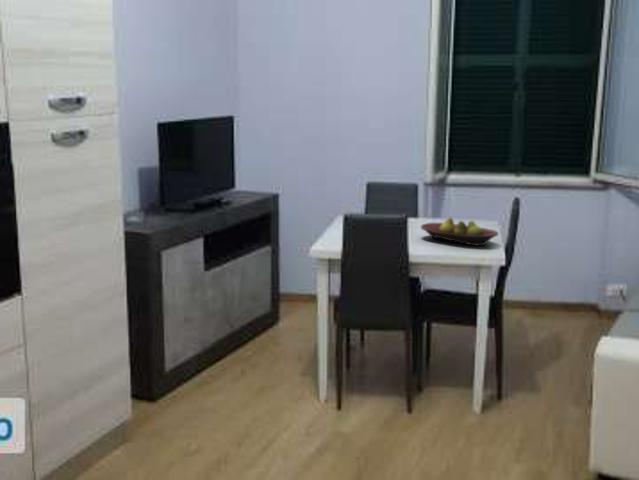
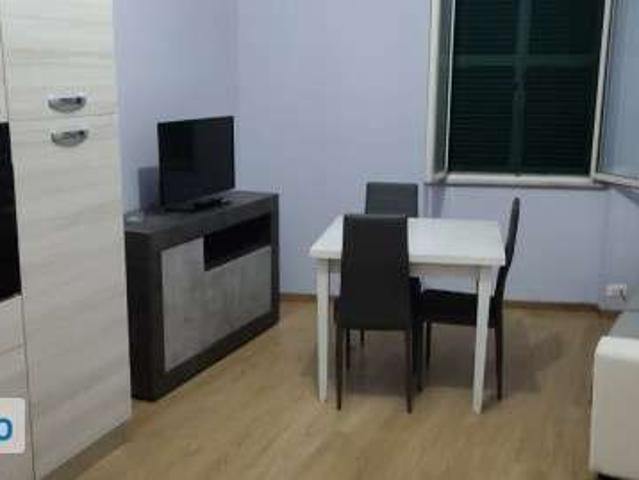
- fruit bowl [420,217,500,247]
